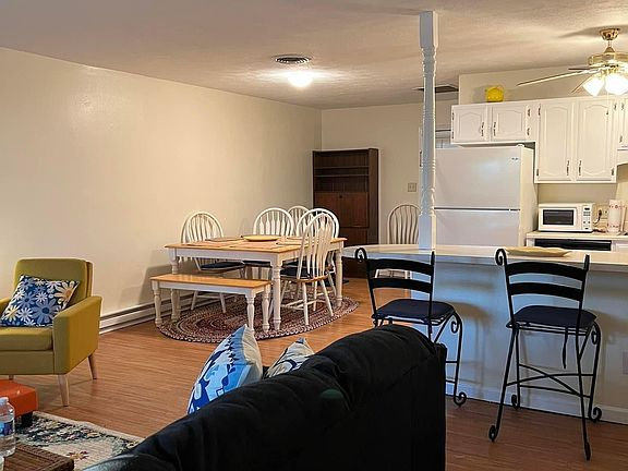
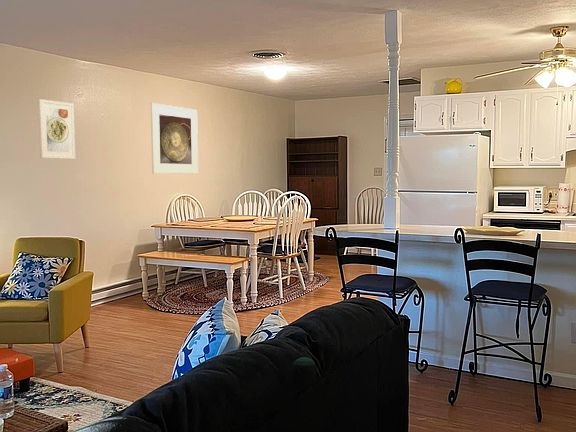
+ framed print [37,98,76,160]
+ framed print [150,102,199,175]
